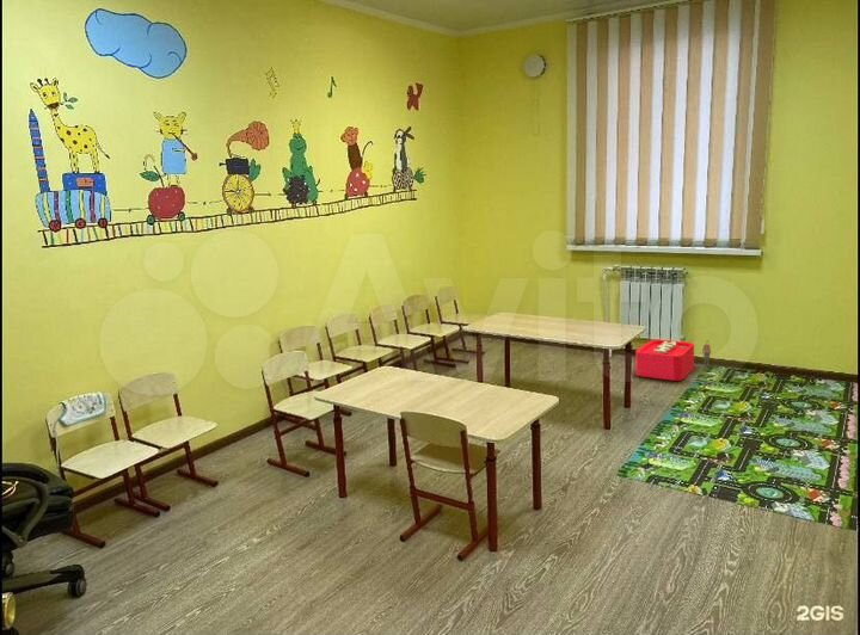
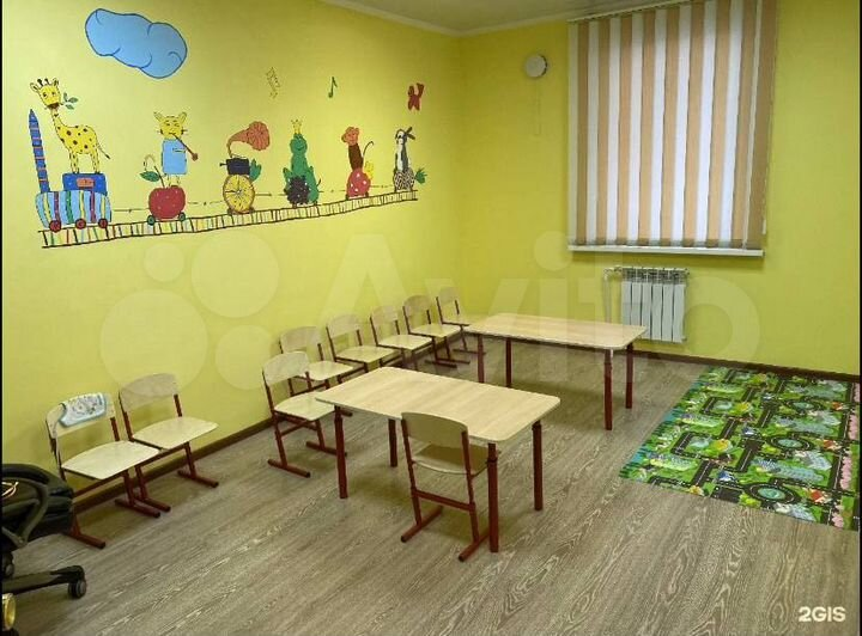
- storage bin [634,339,712,382]
